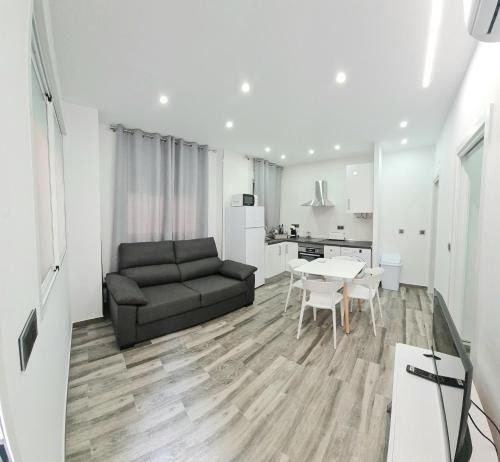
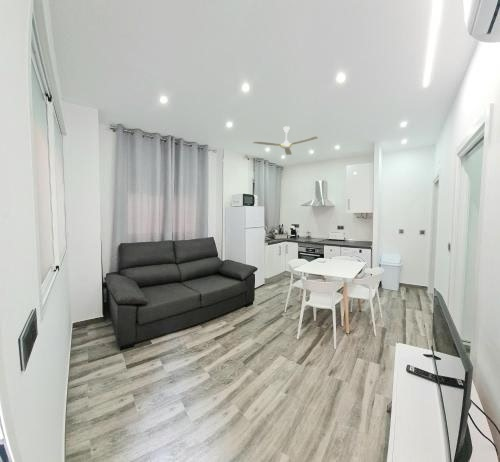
+ ceiling fan [252,125,319,156]
